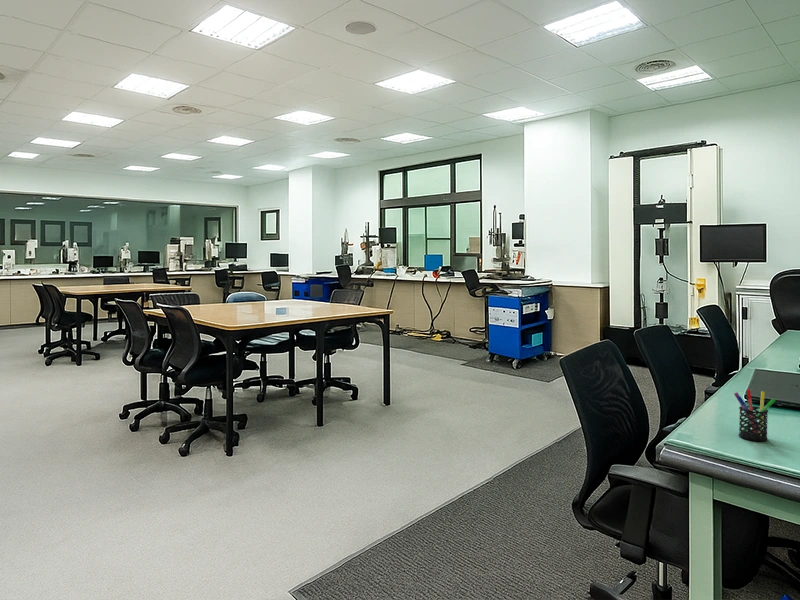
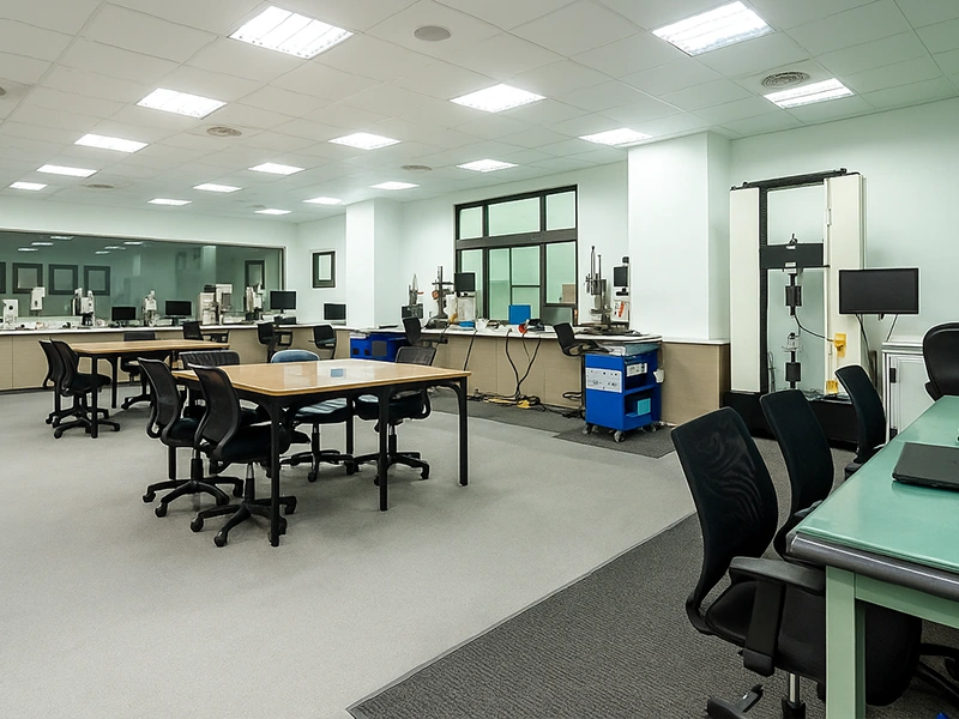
- pen holder [733,388,776,442]
